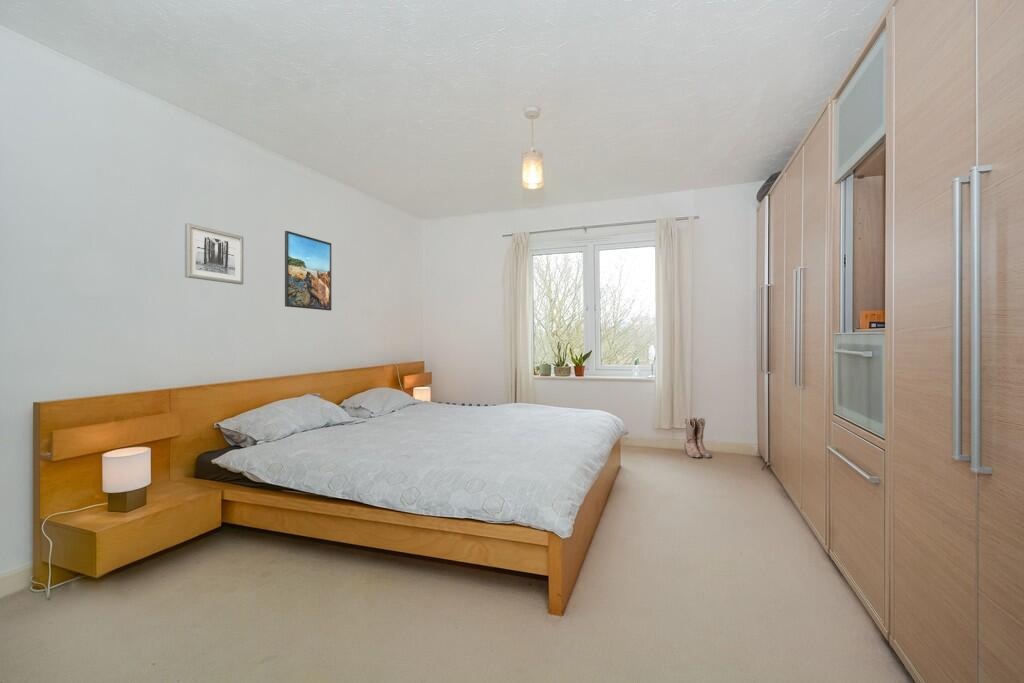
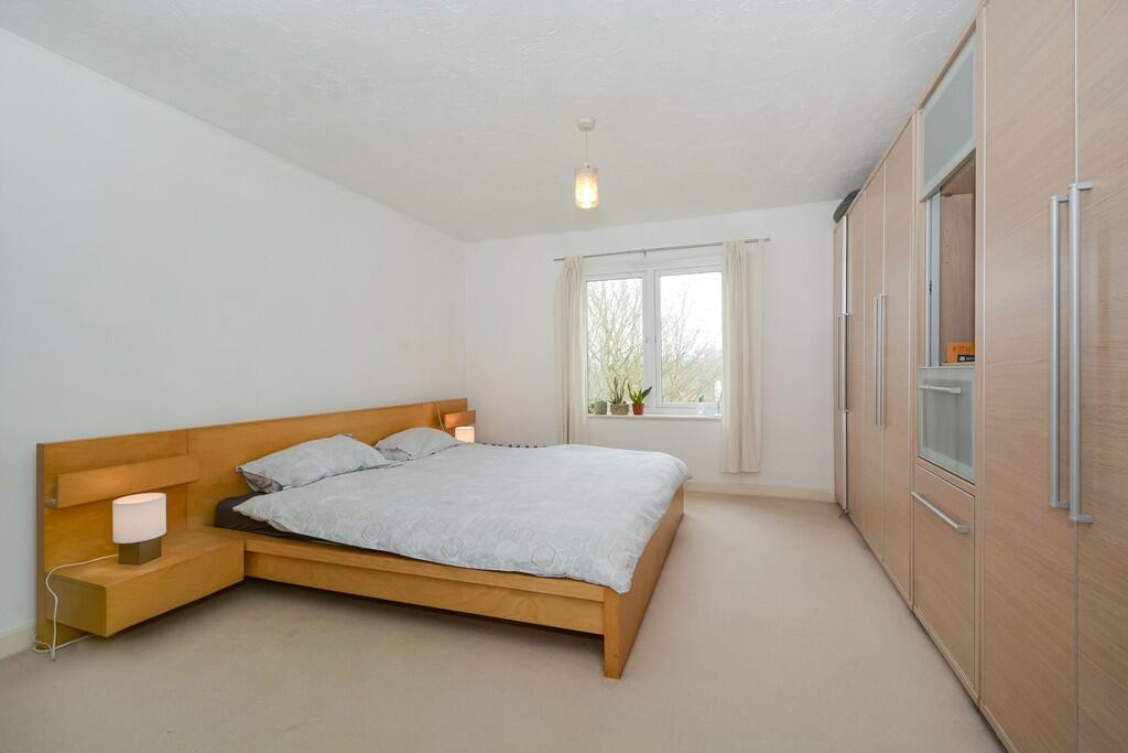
- wall art [184,222,244,286]
- boots [683,416,712,459]
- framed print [284,230,332,312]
